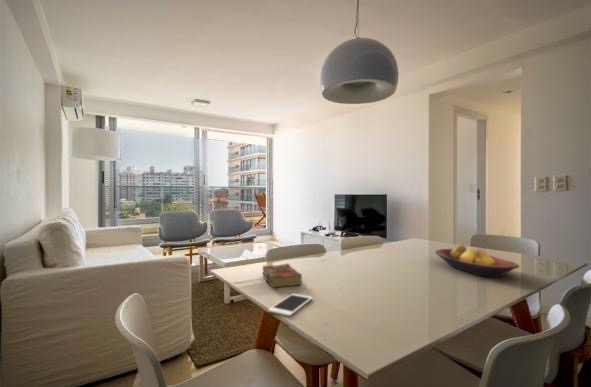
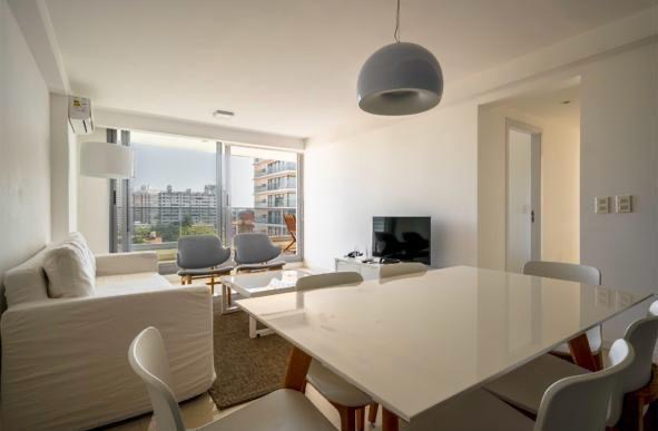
- cell phone [267,293,313,317]
- book [261,263,303,289]
- fruit bowl [434,244,520,279]
